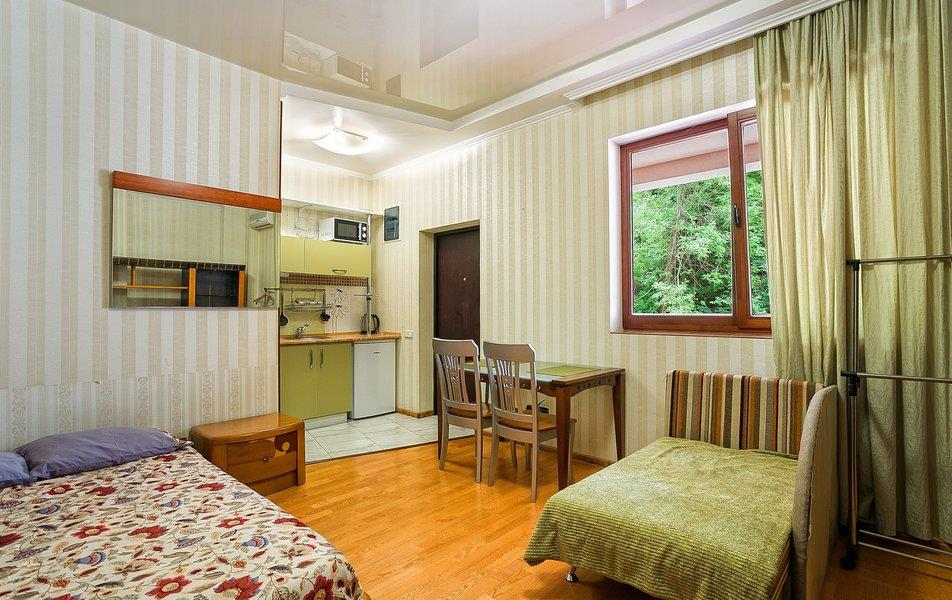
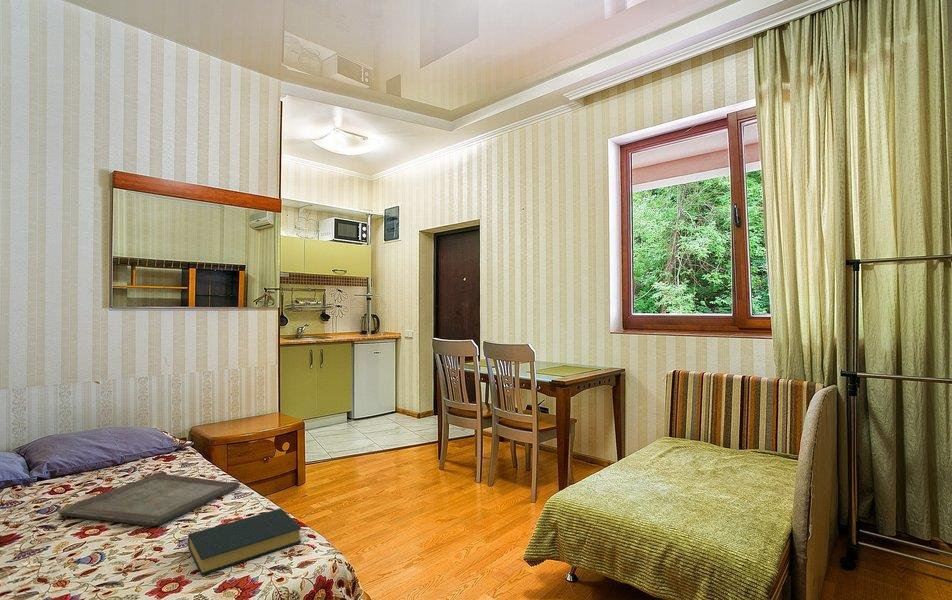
+ serving tray [57,471,241,527]
+ hardback book [187,507,303,576]
